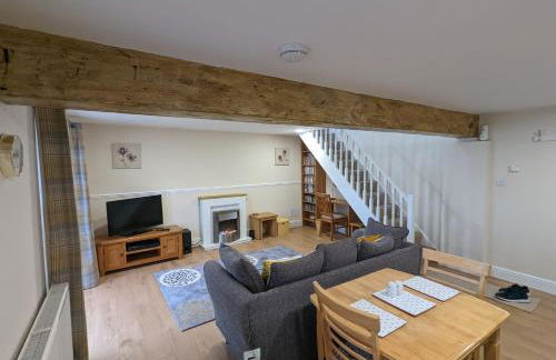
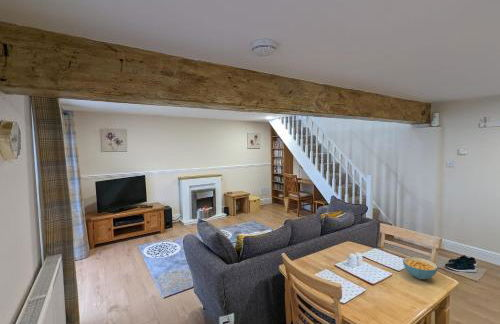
+ cereal bowl [402,256,439,280]
